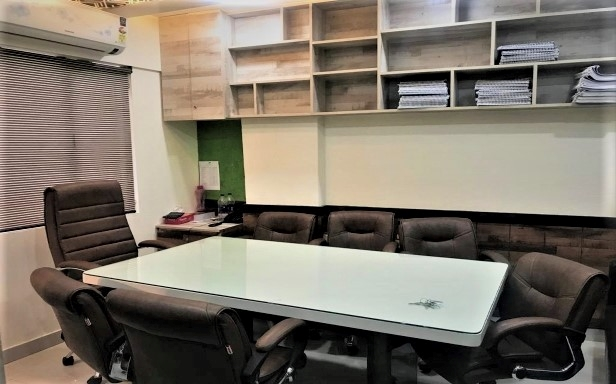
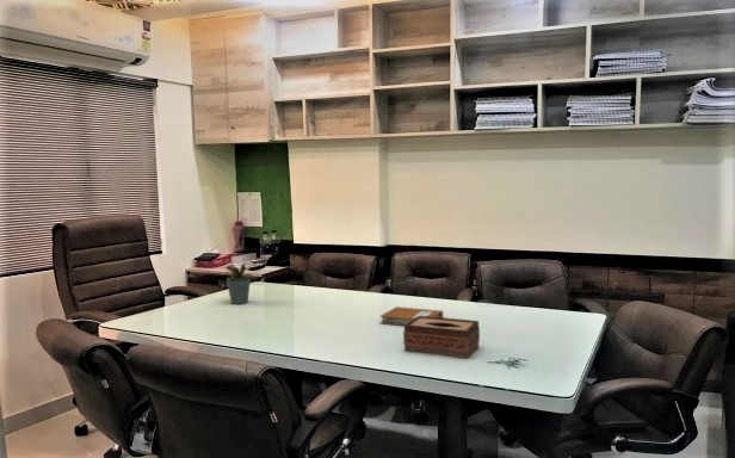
+ tissue box [402,316,481,359]
+ potted plant [224,258,254,305]
+ notebook [378,305,445,327]
